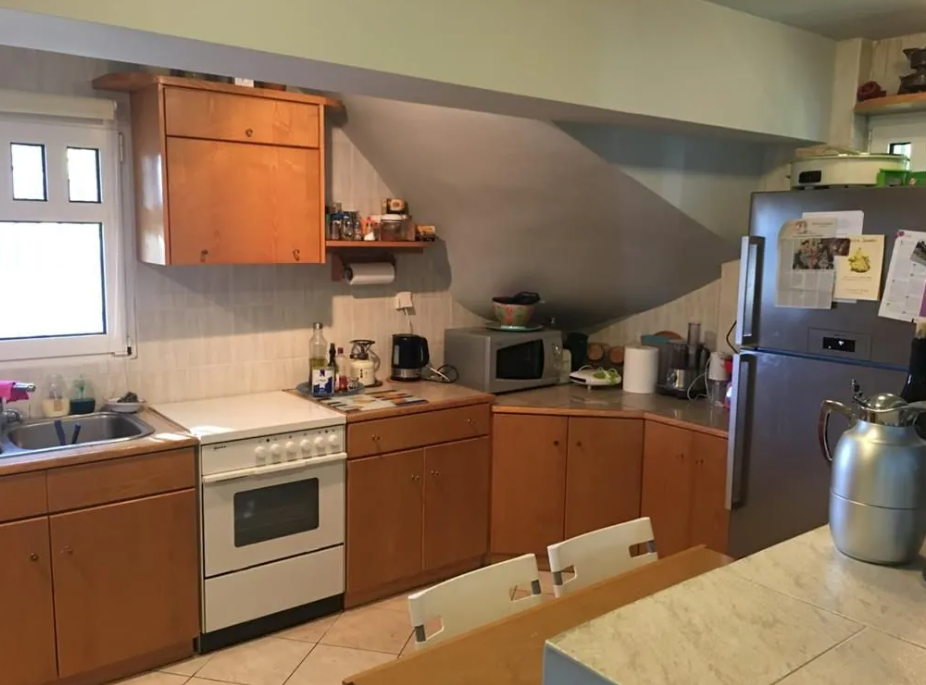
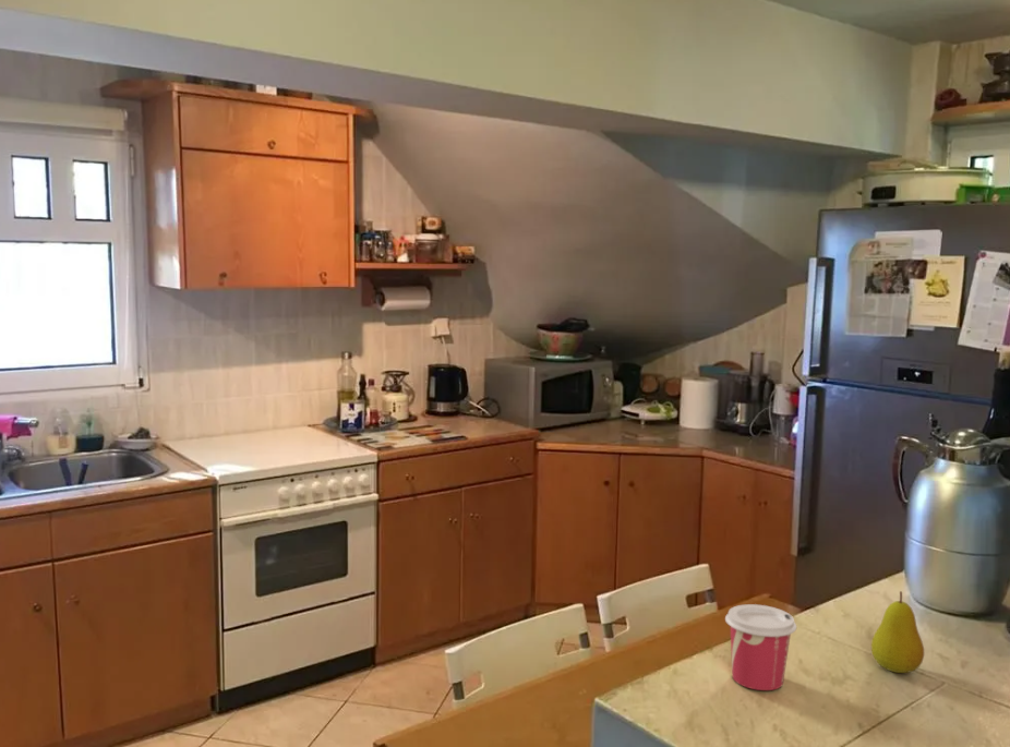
+ fruit [870,590,925,674]
+ cup [724,603,797,691]
